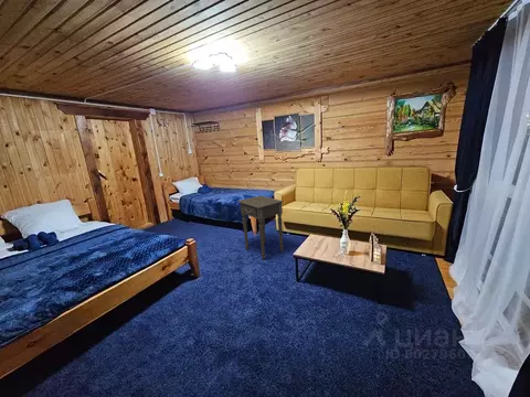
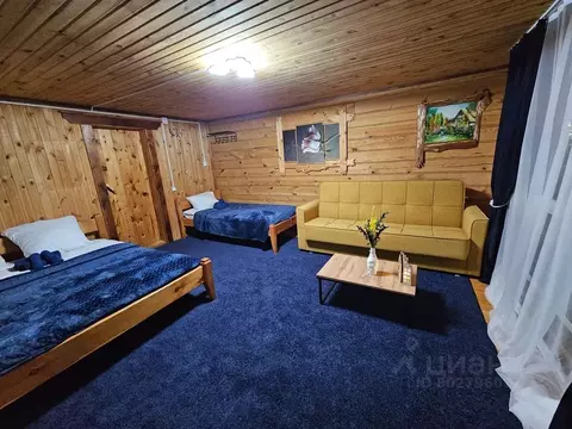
- side table [236,195,284,261]
